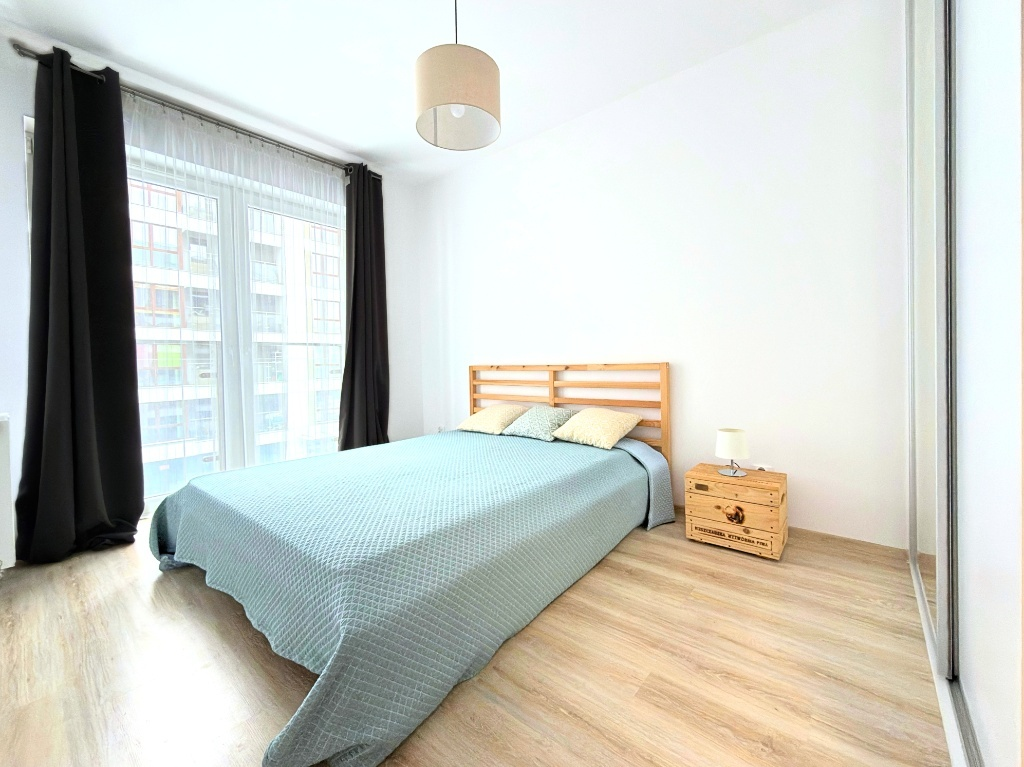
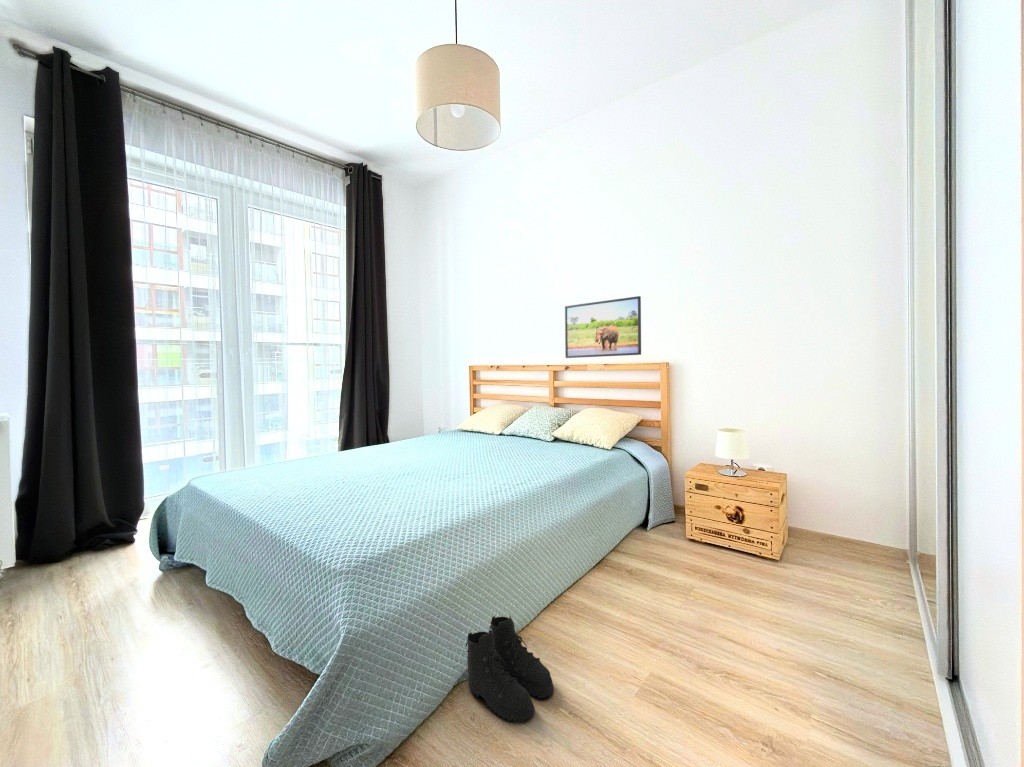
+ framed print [564,295,642,359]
+ boots [465,615,555,722]
